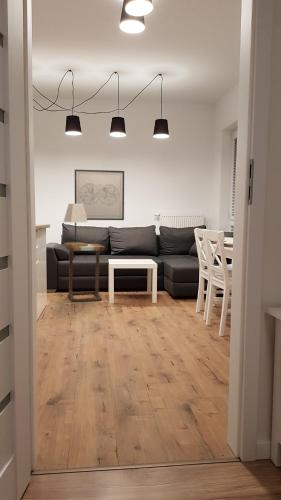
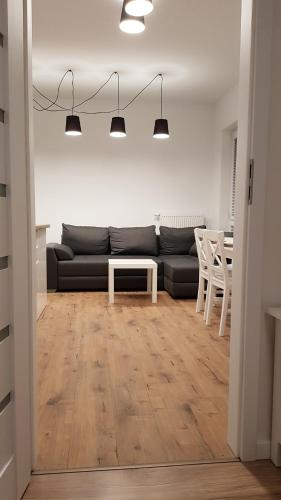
- wall art [74,168,125,221]
- lamp [63,203,89,247]
- side table [64,243,112,305]
